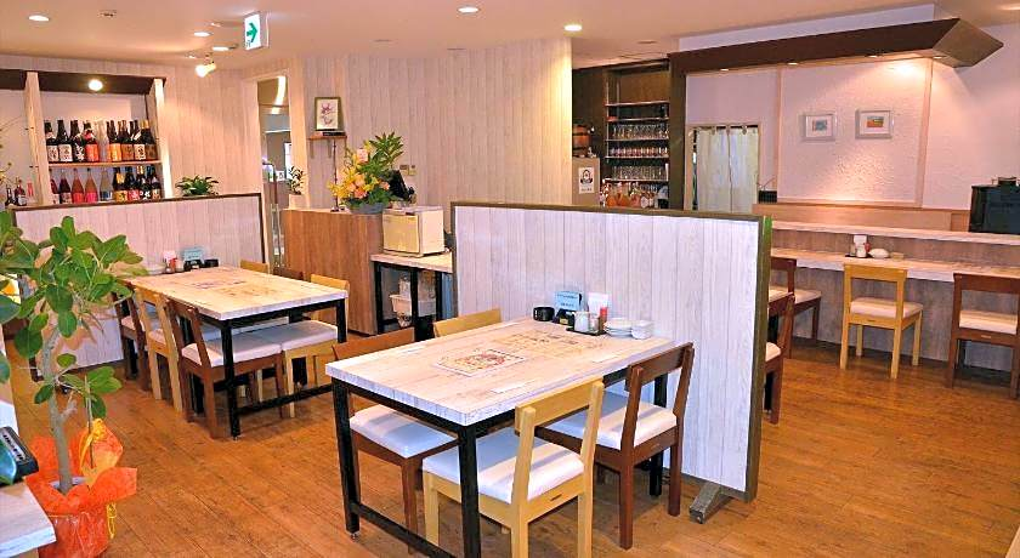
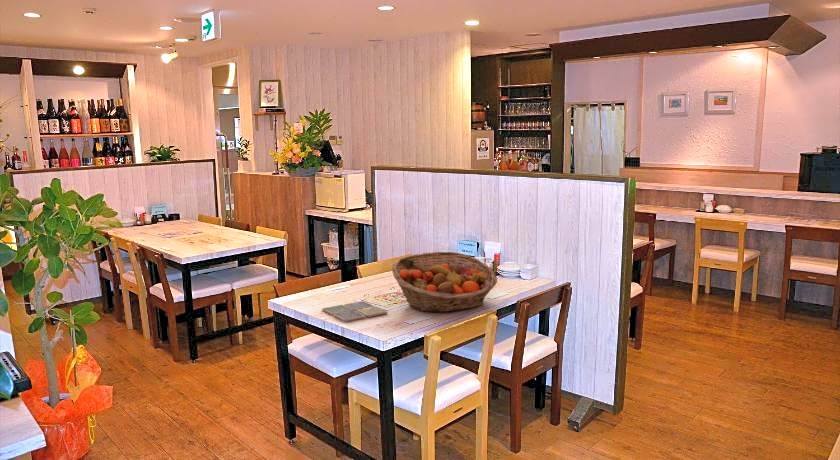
+ drink coaster [321,300,389,323]
+ fruit basket [391,251,498,313]
